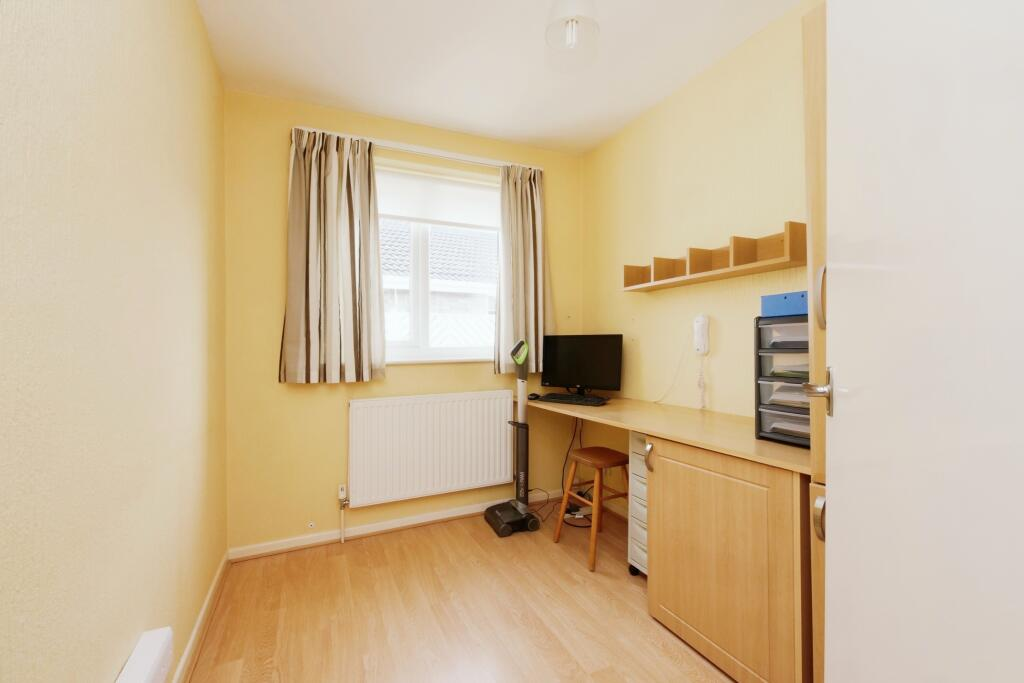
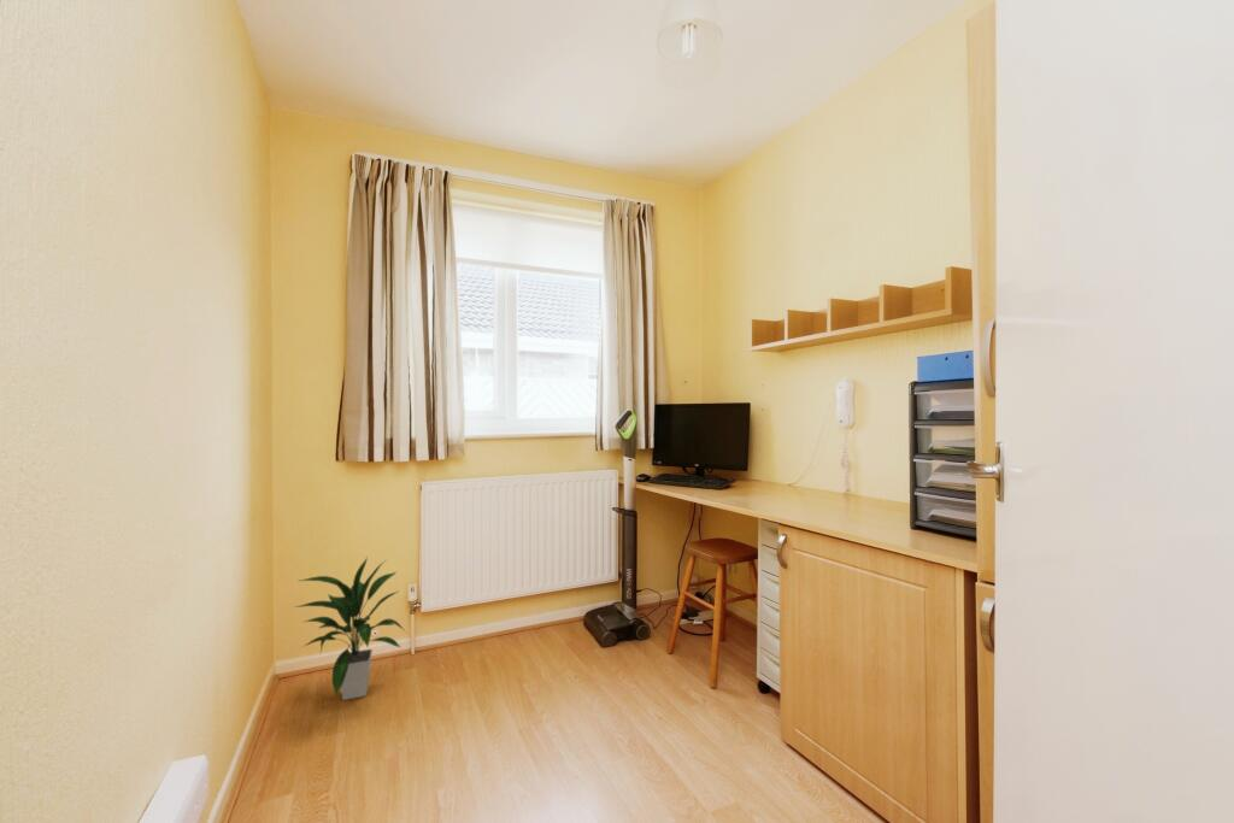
+ indoor plant [294,555,406,701]
